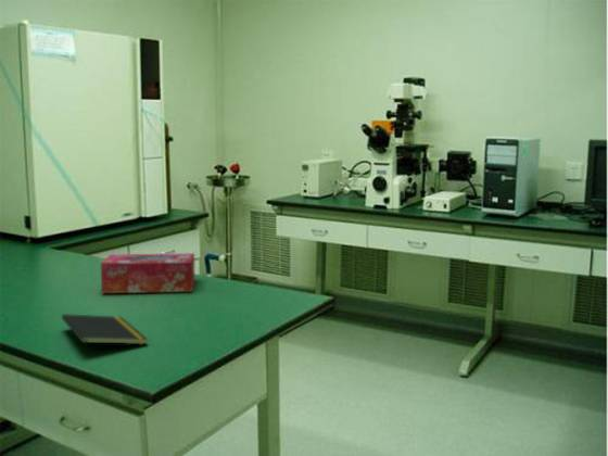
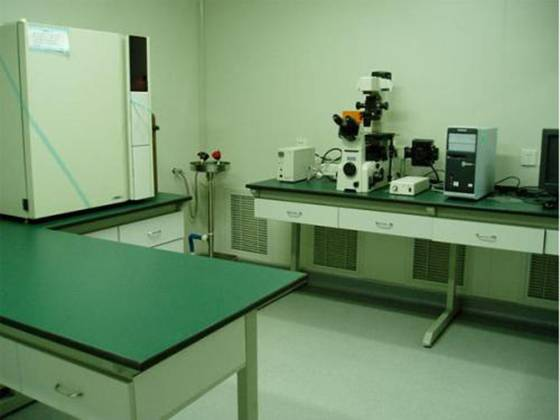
- tissue box [100,252,197,294]
- notepad [61,313,149,357]
